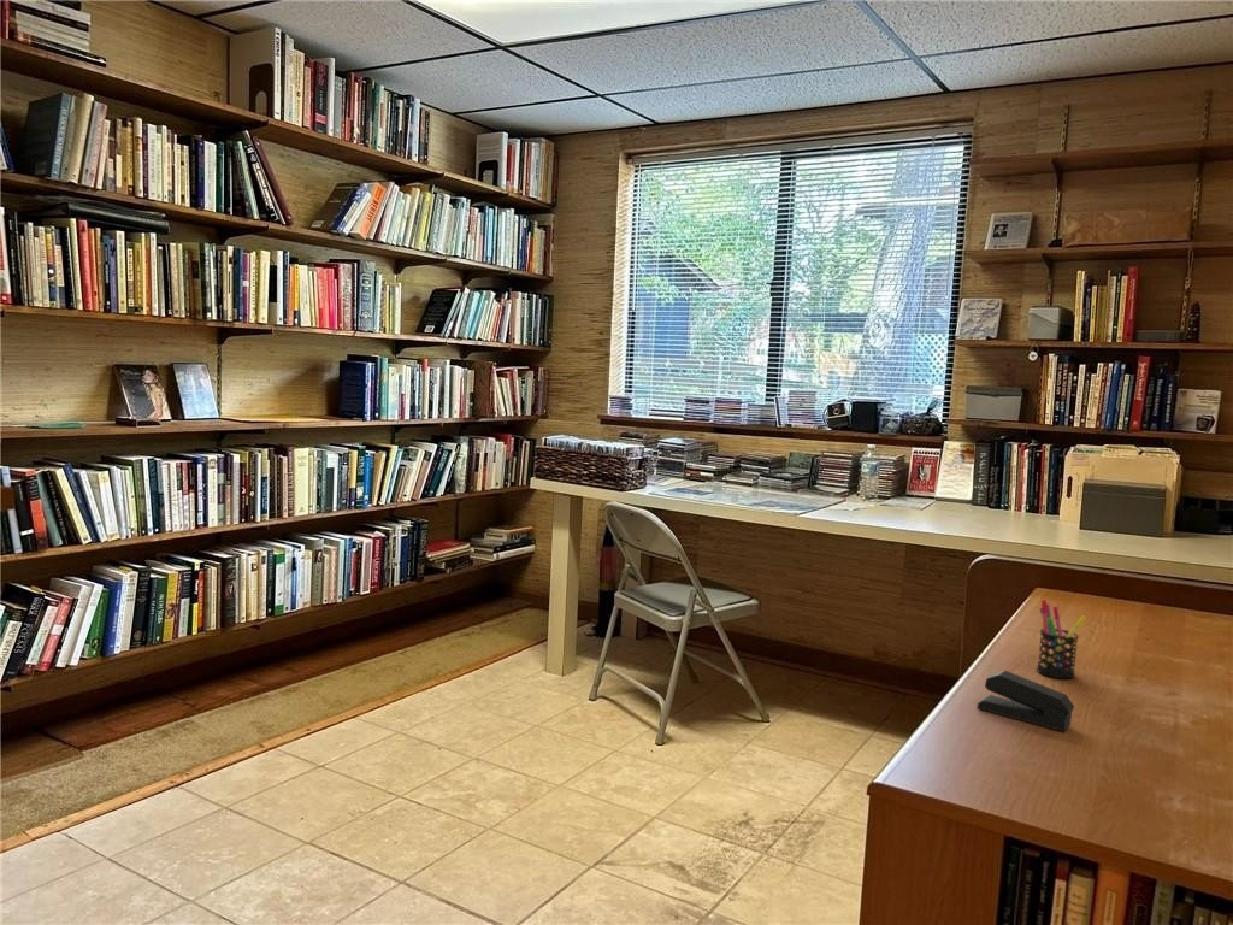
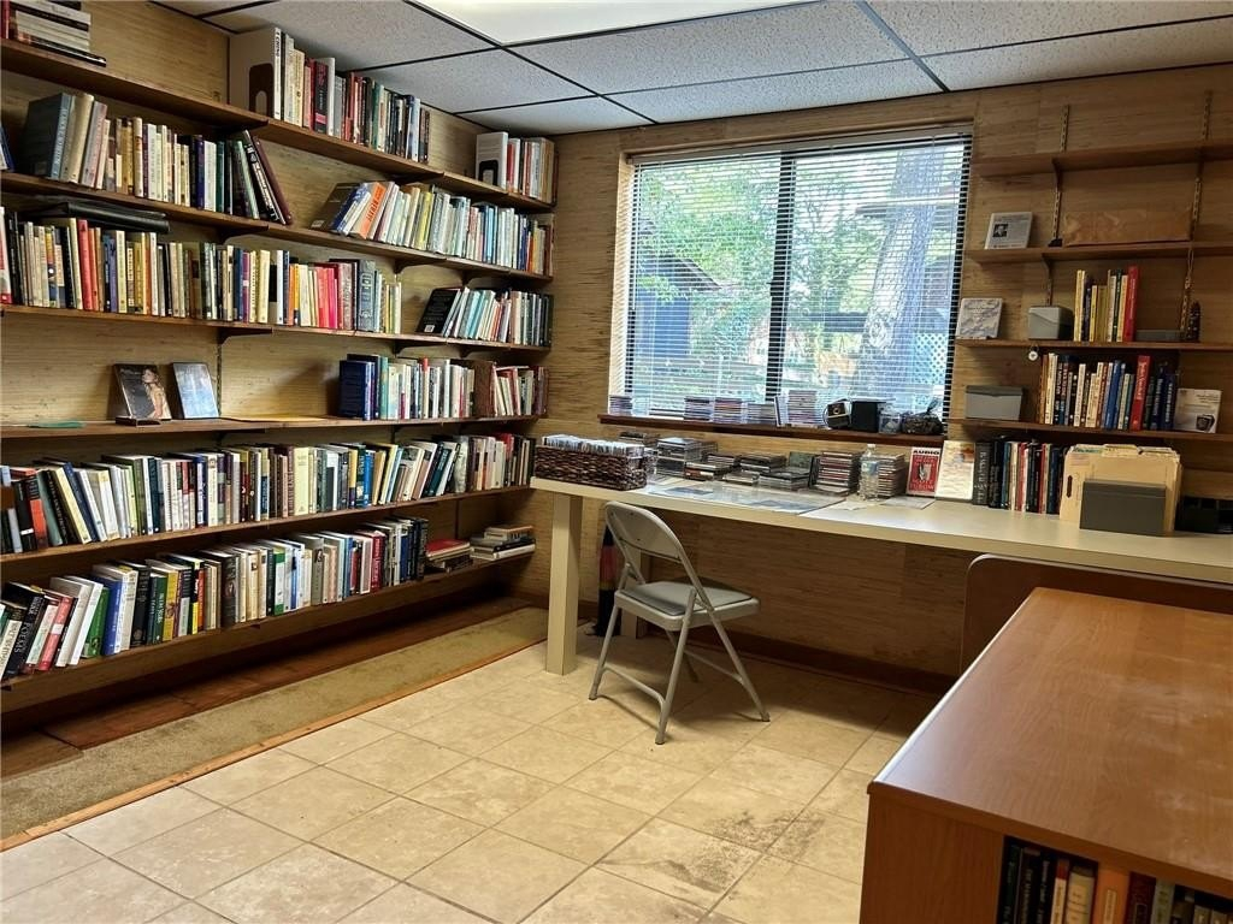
- stapler [977,670,1075,732]
- pen holder [1036,599,1087,679]
